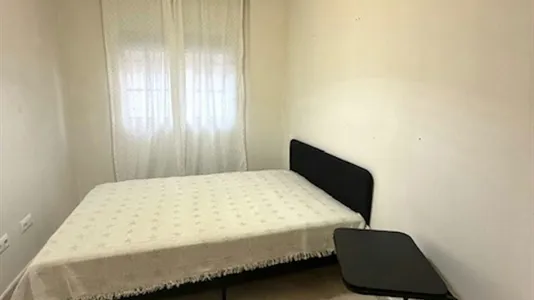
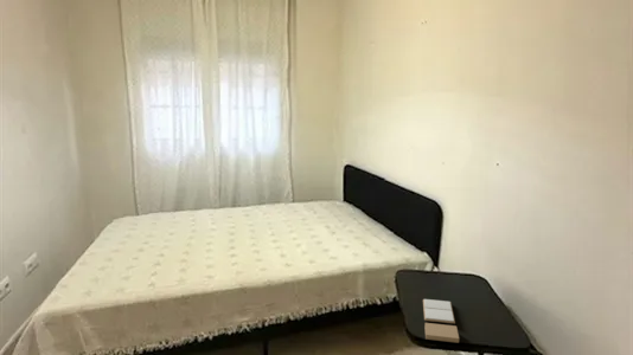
+ book [422,298,460,344]
